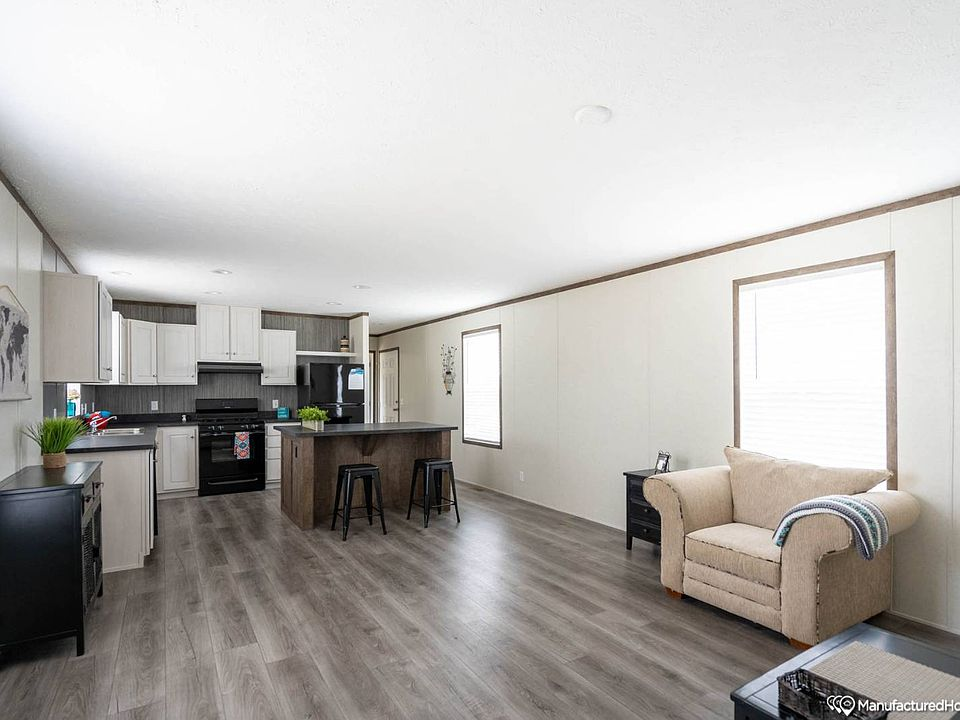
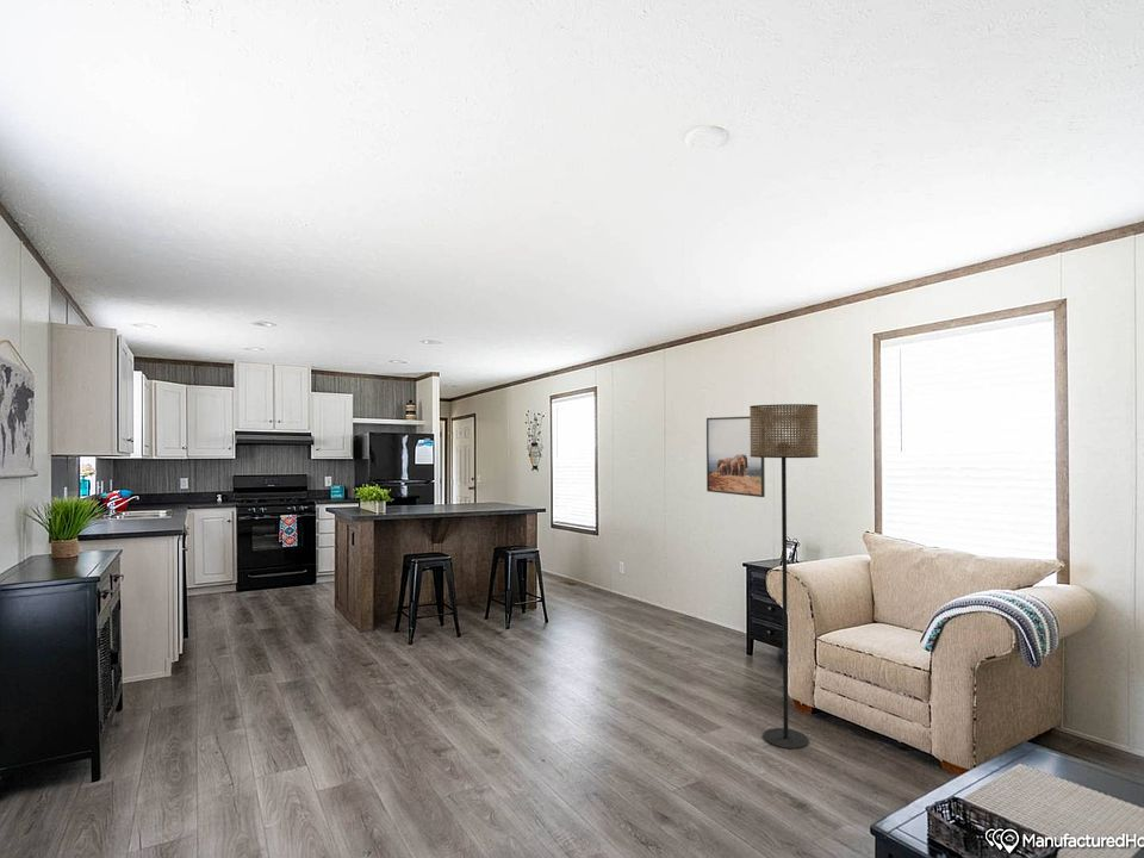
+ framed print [705,416,766,498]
+ floor lamp [748,403,820,750]
